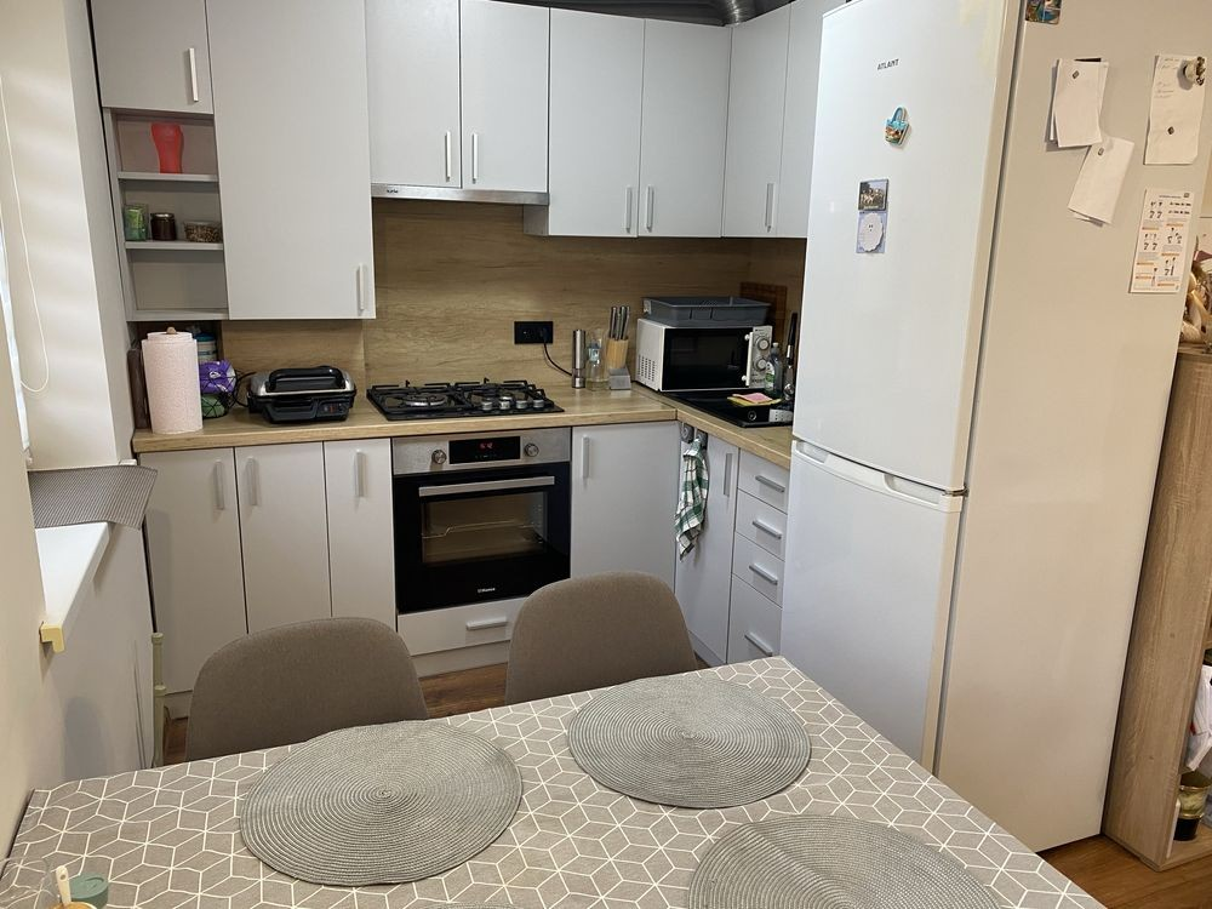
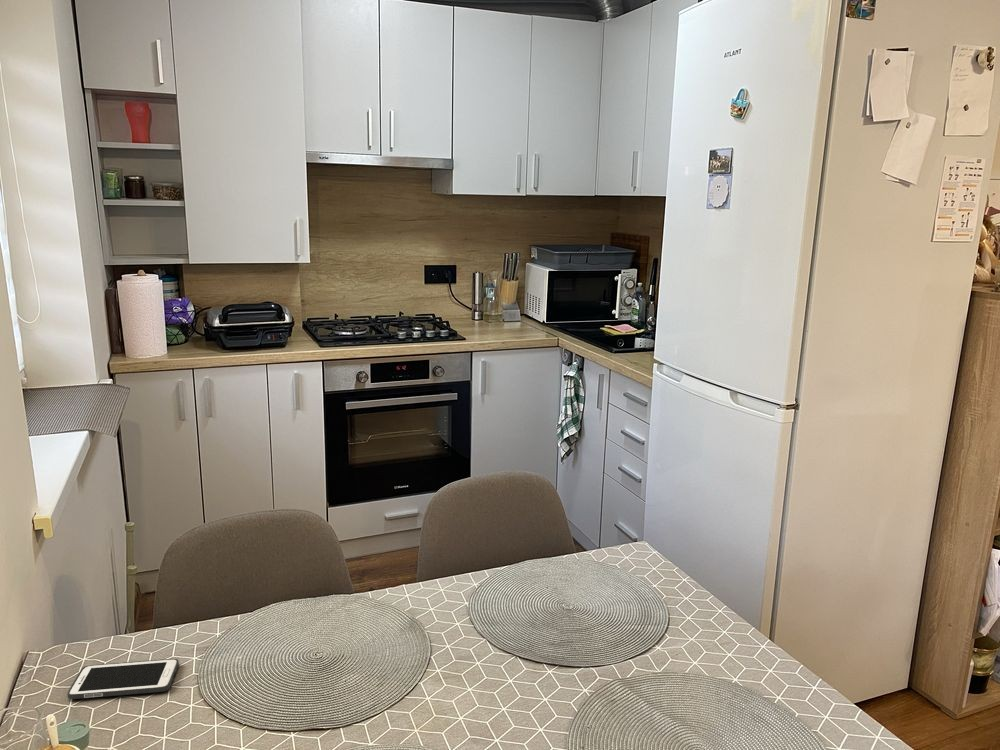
+ cell phone [66,658,180,700]
